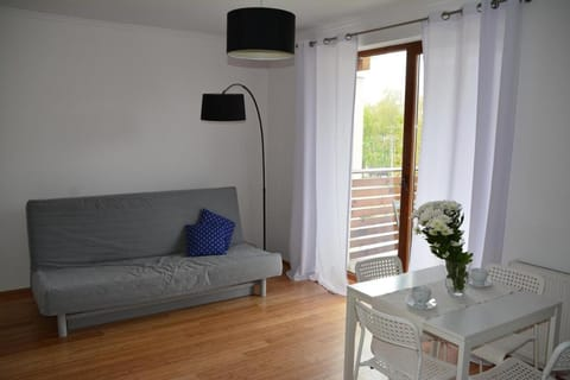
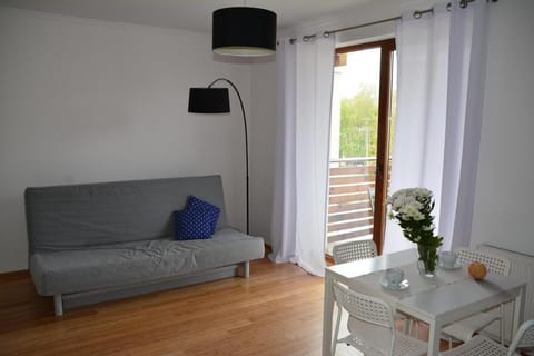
+ apple [467,260,488,280]
